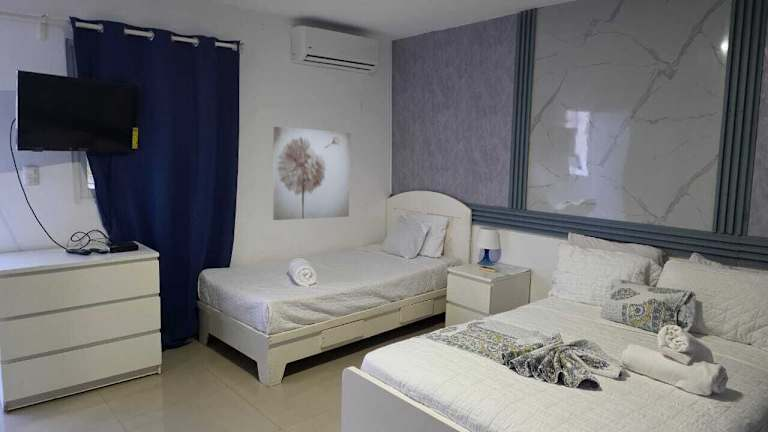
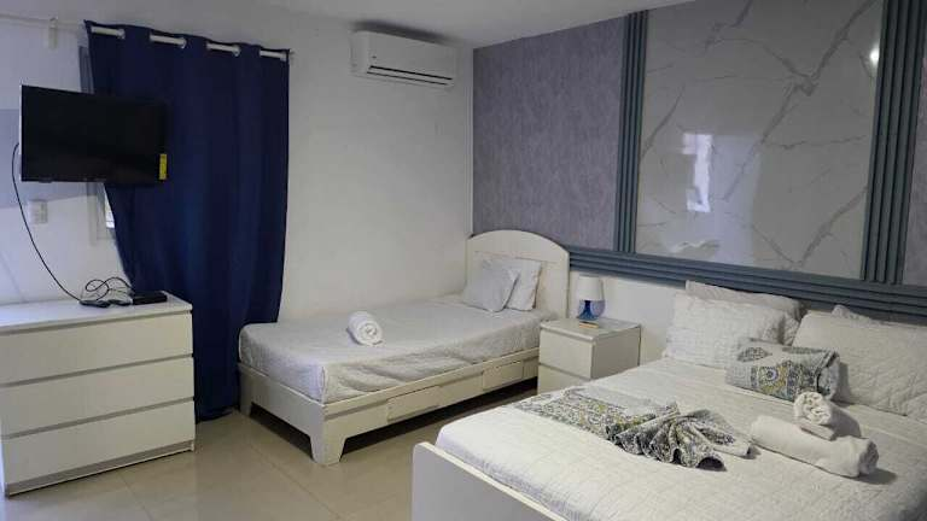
- wall art [272,126,351,221]
